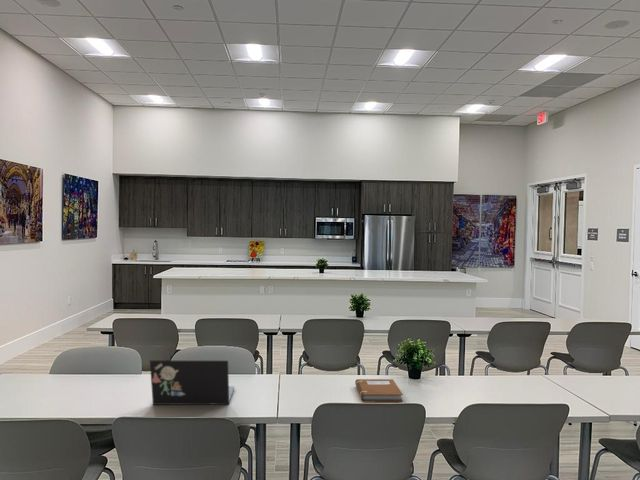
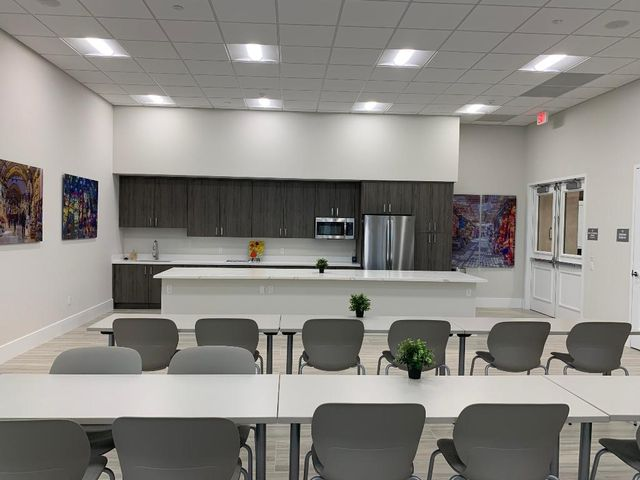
- laptop [149,360,235,406]
- notebook [354,378,404,403]
